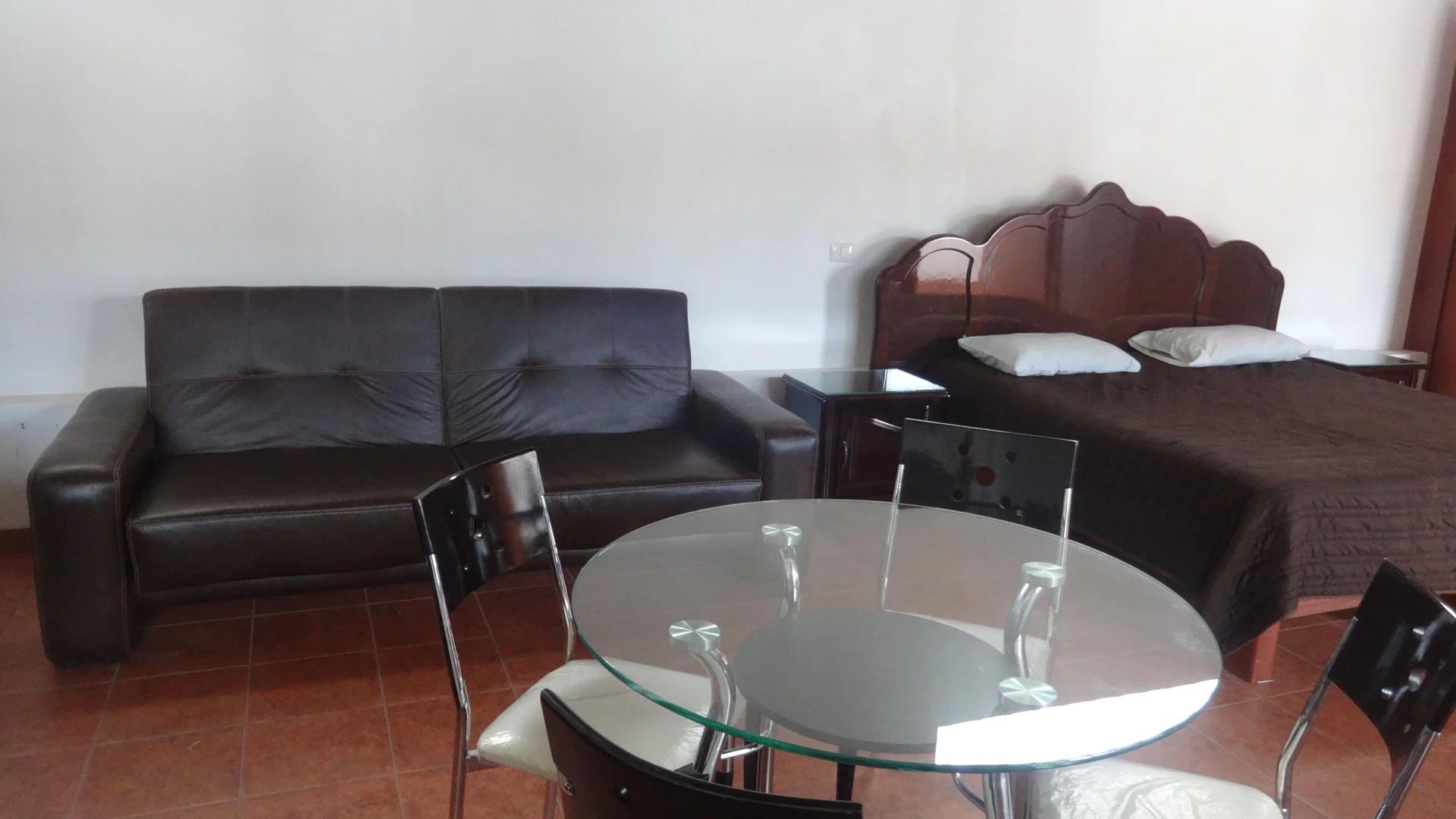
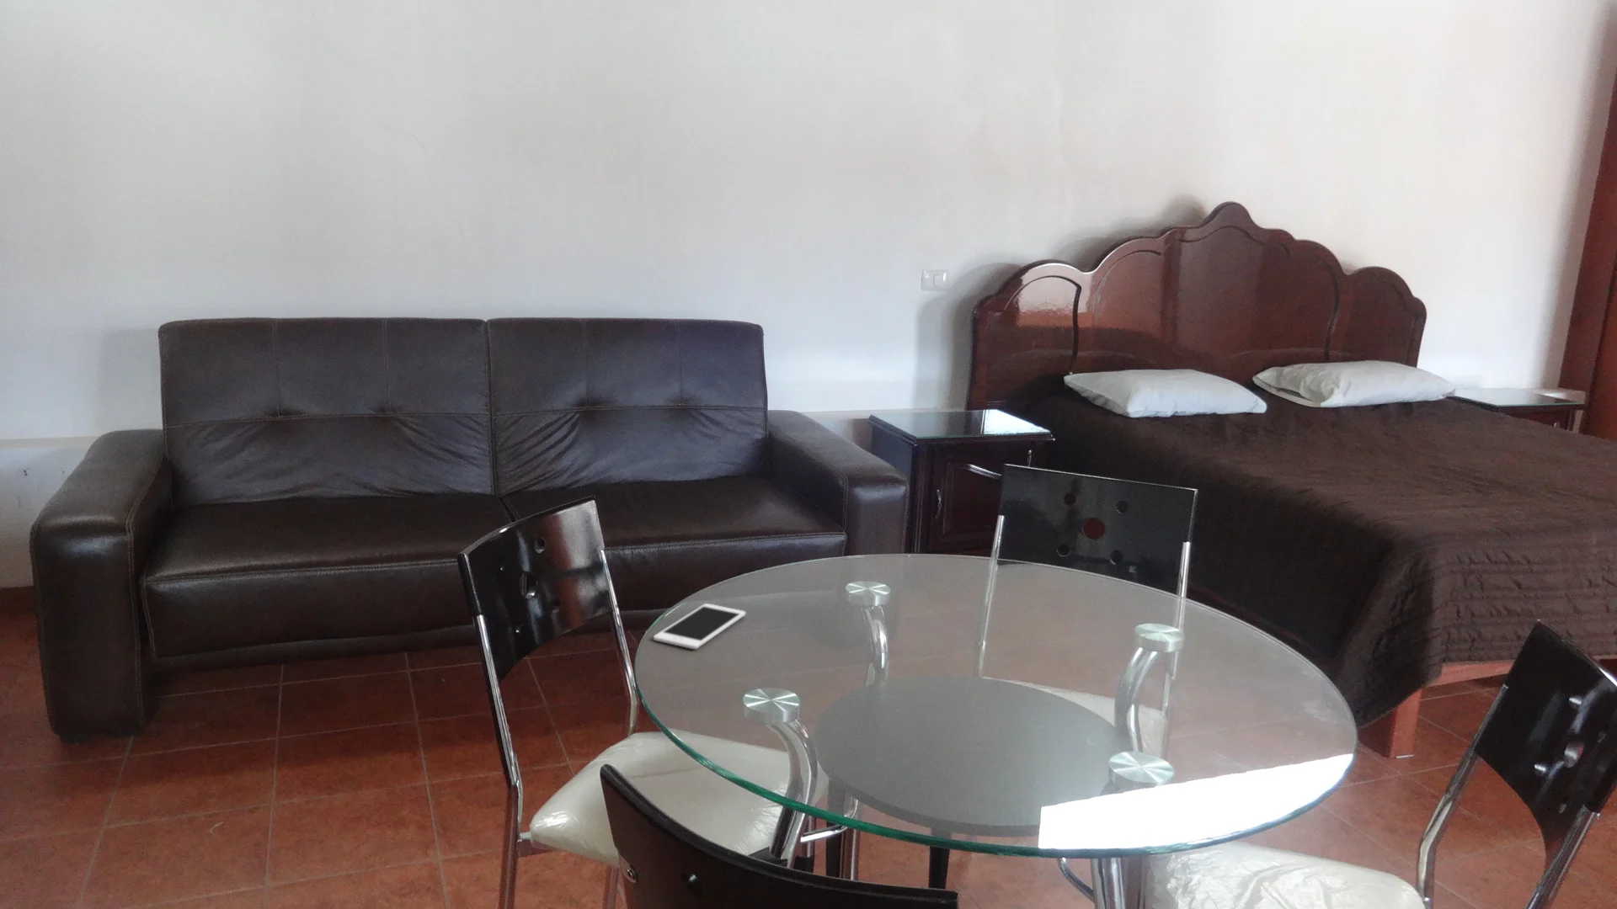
+ cell phone [653,603,746,649]
